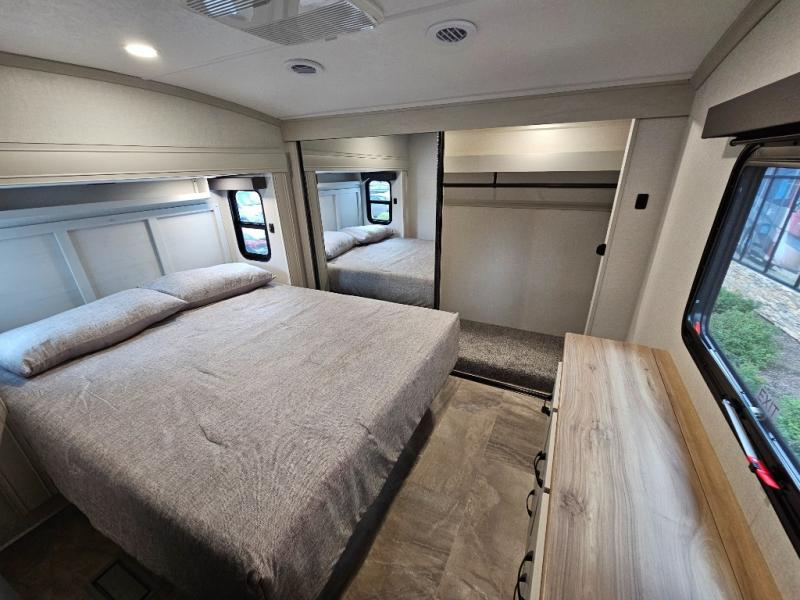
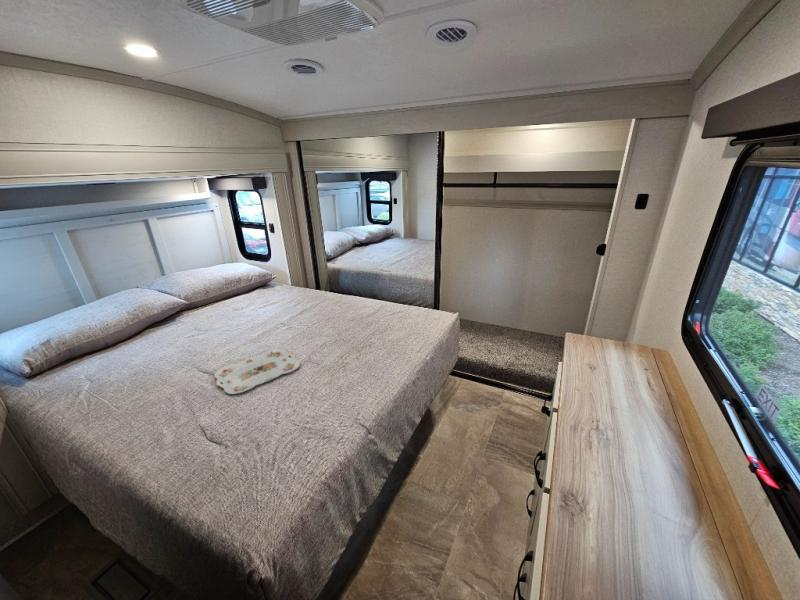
+ serving tray [213,348,301,395]
